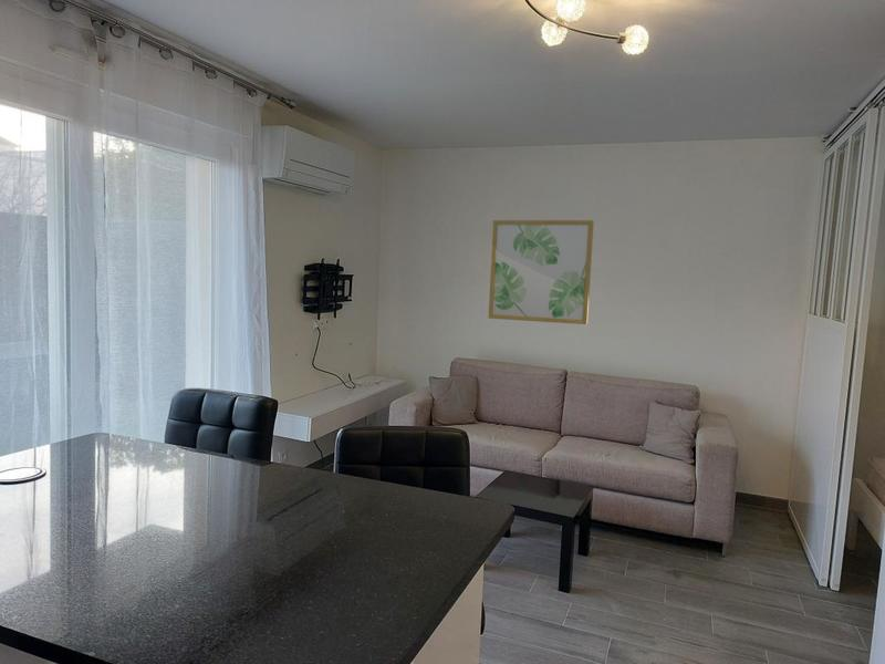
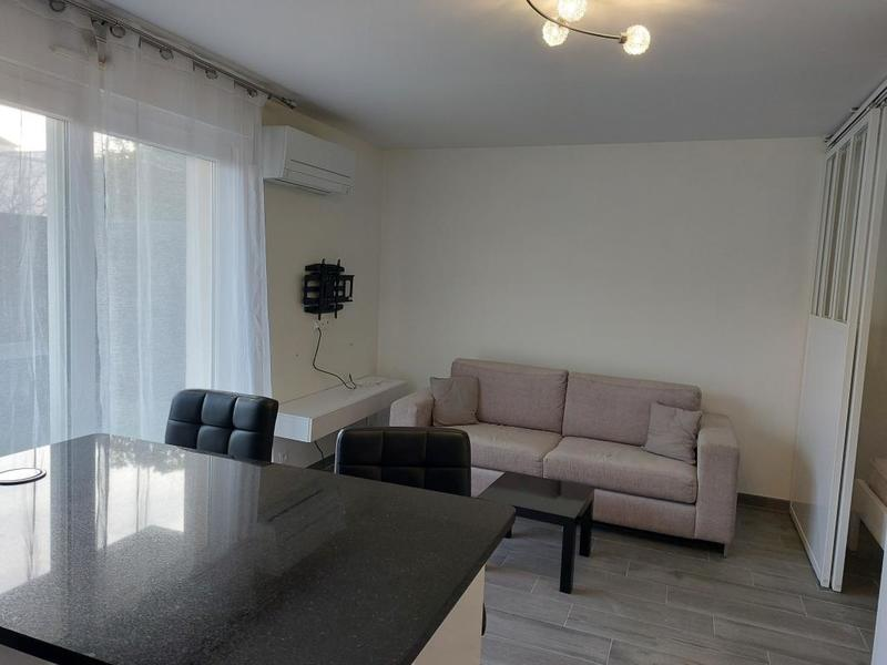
- wall art [488,219,595,325]
